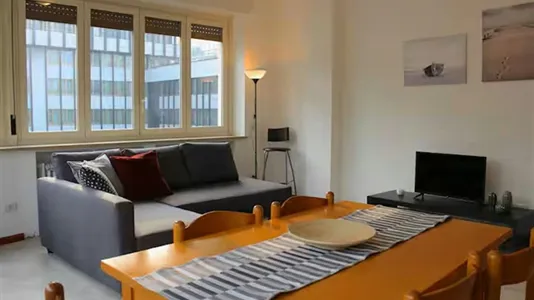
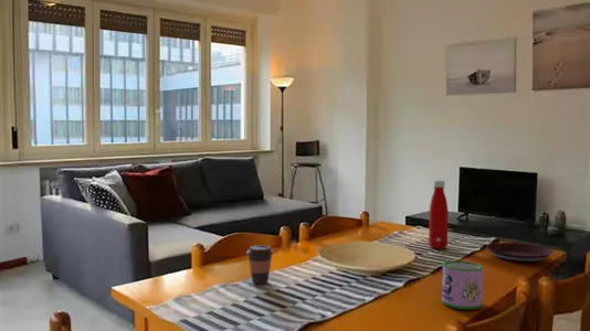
+ plate [485,242,555,264]
+ mug [441,260,484,310]
+ coffee cup [245,244,275,285]
+ bottle [428,179,449,250]
